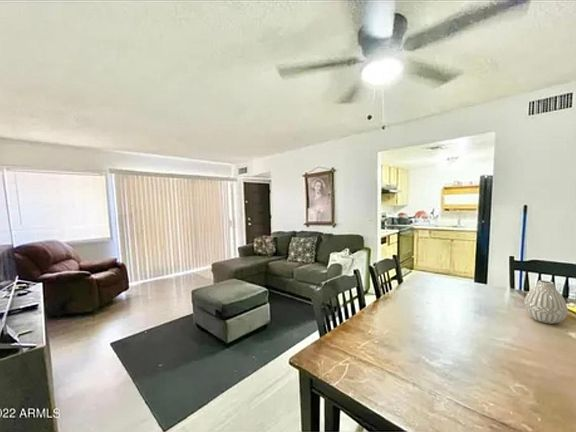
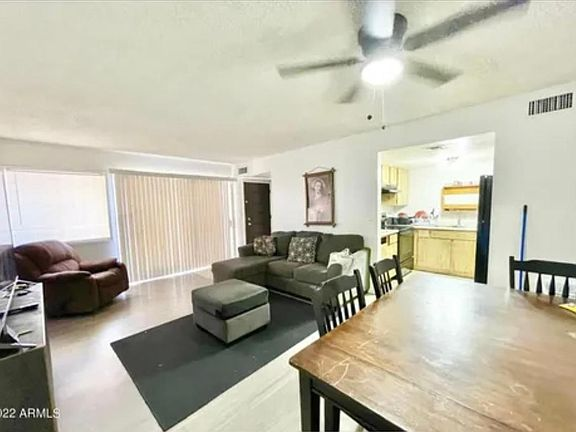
- vase [523,279,569,325]
